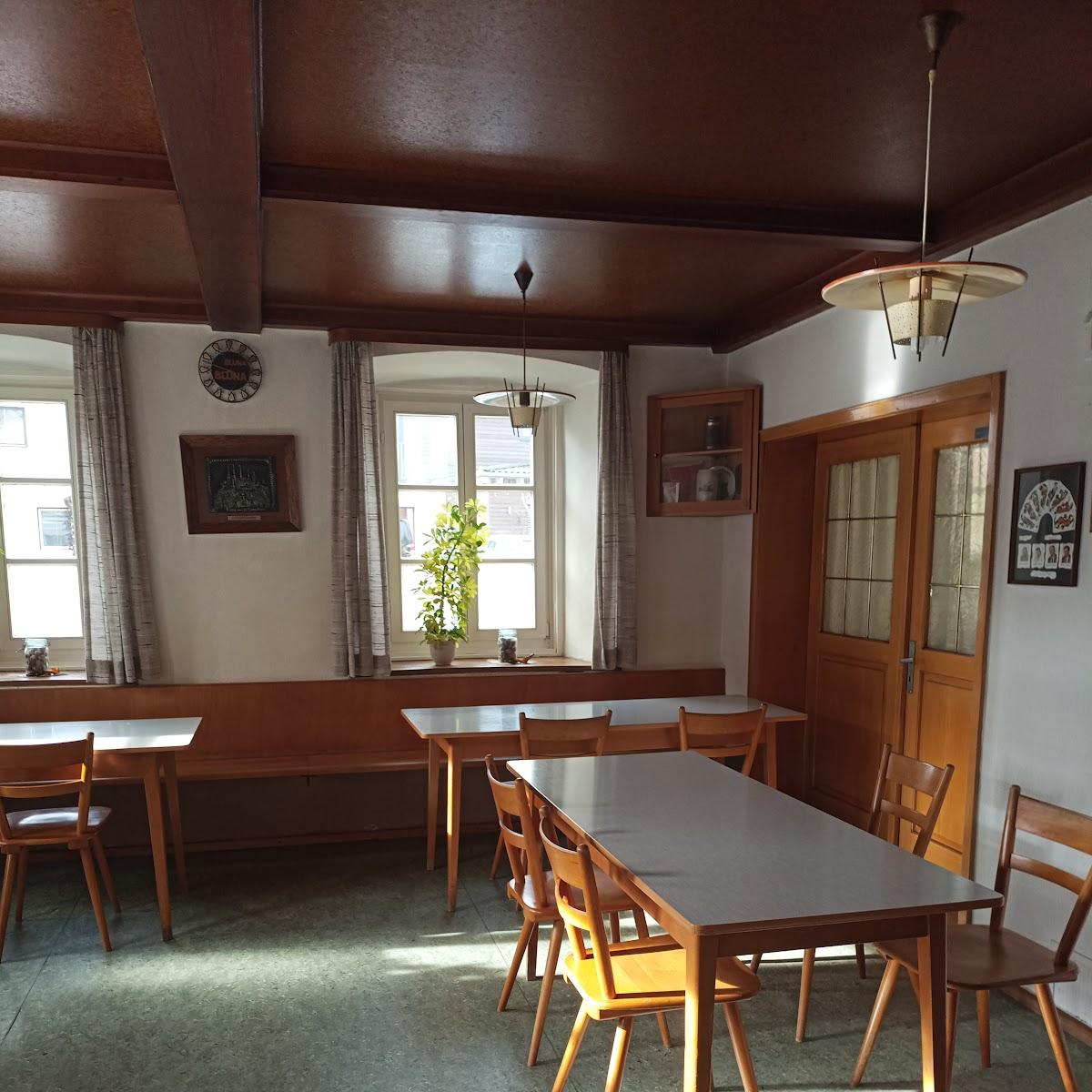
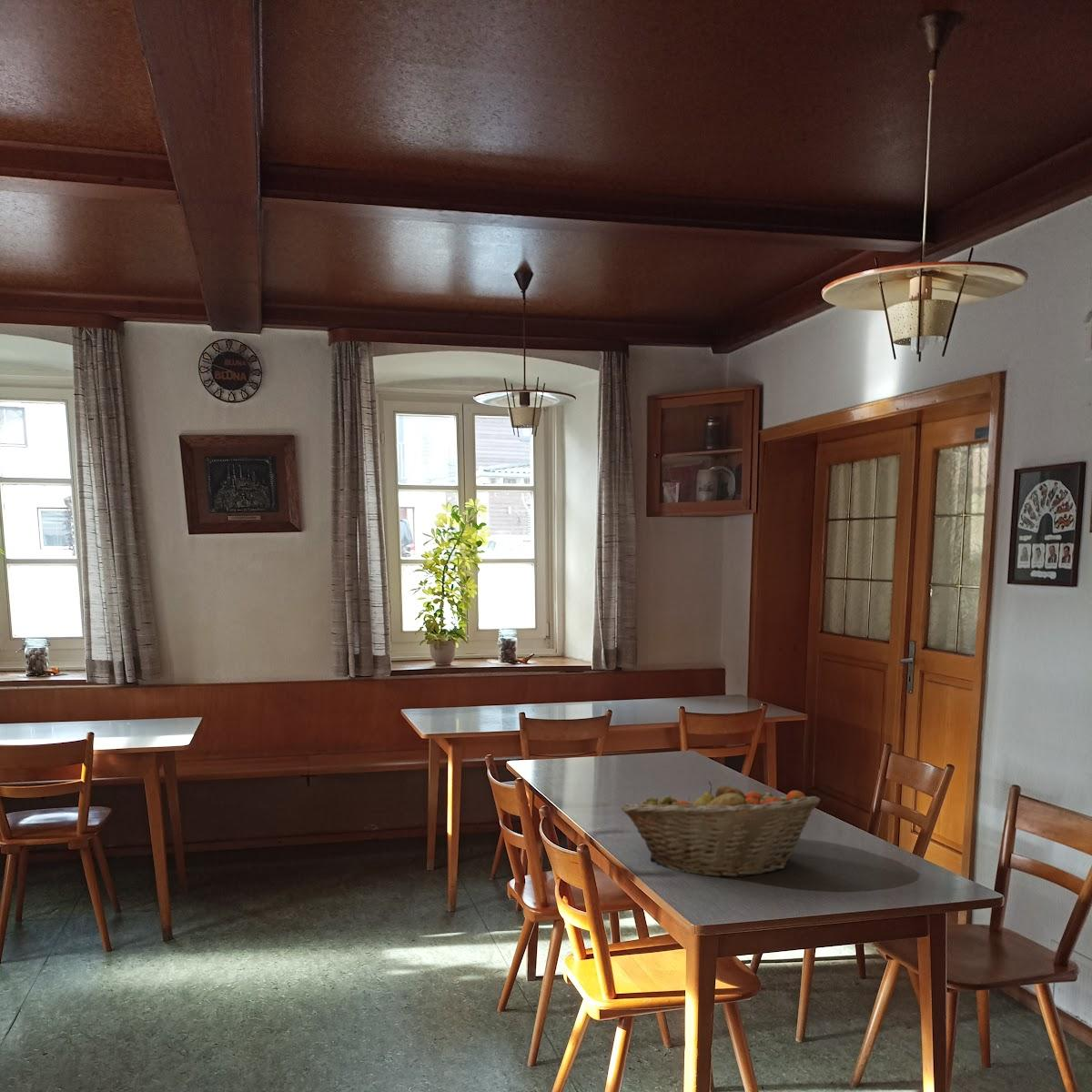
+ fruit basket [621,780,821,878]
